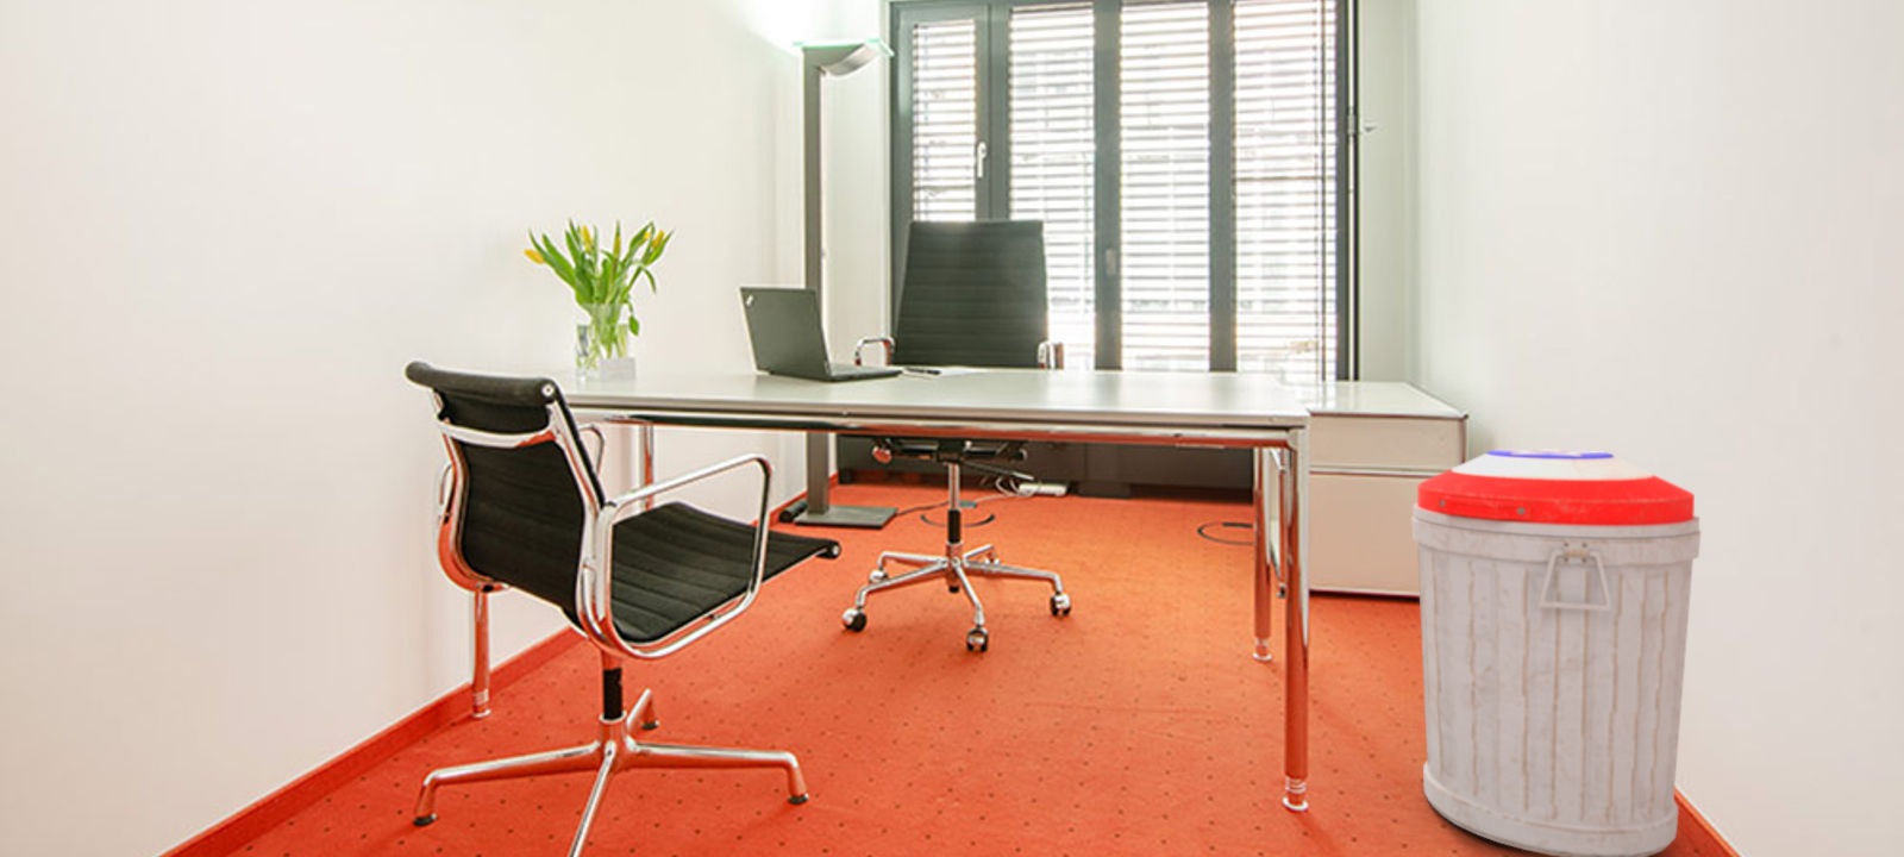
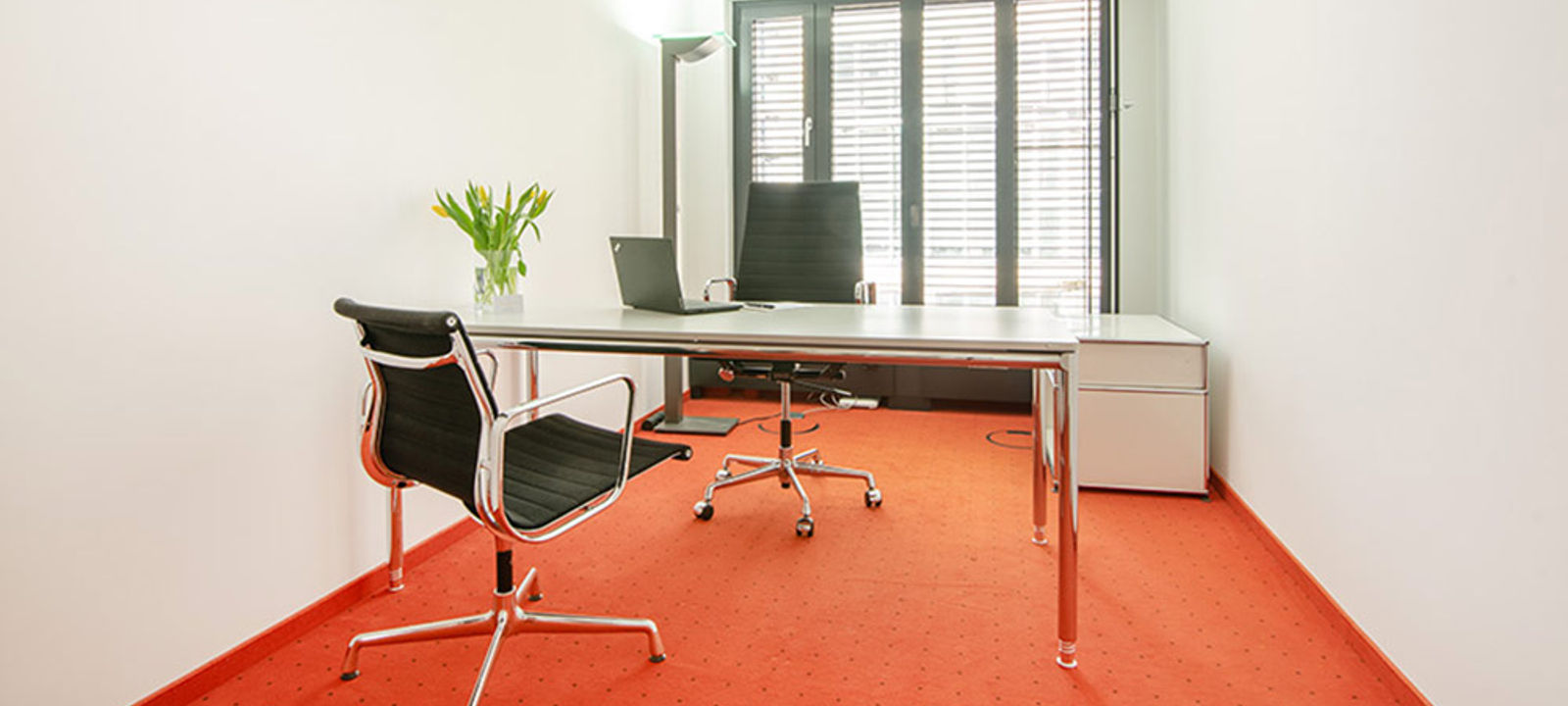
- trash can [1410,448,1701,857]
